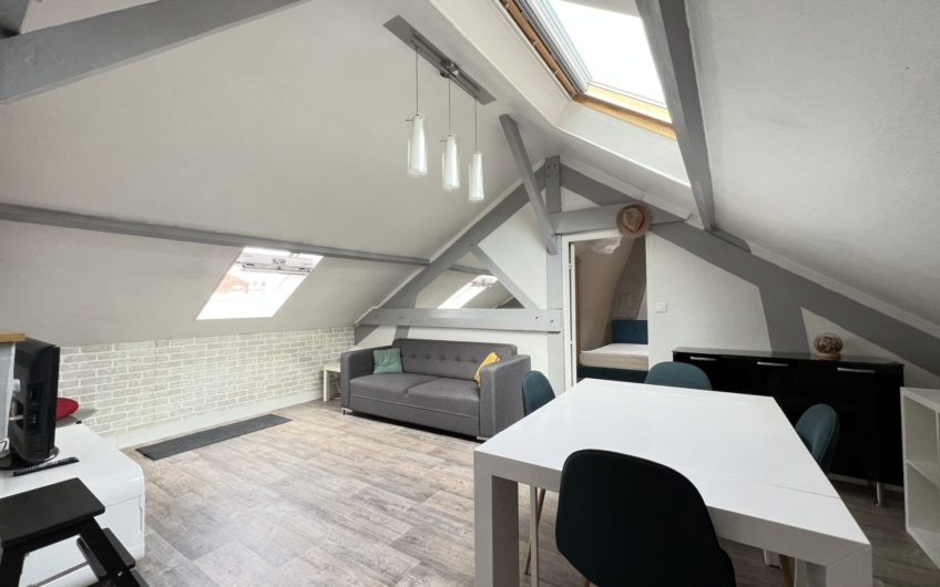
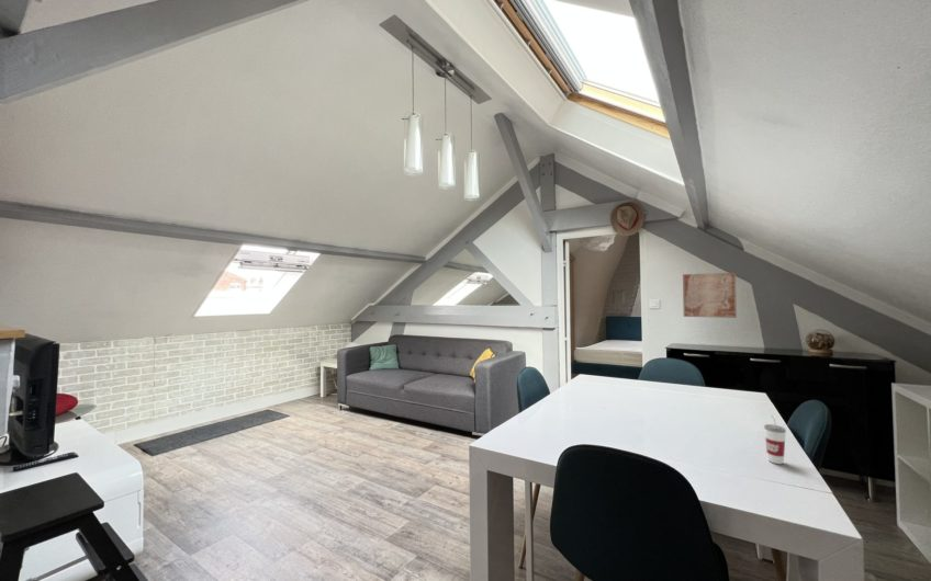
+ cup [763,414,787,465]
+ wall art [682,272,738,319]
